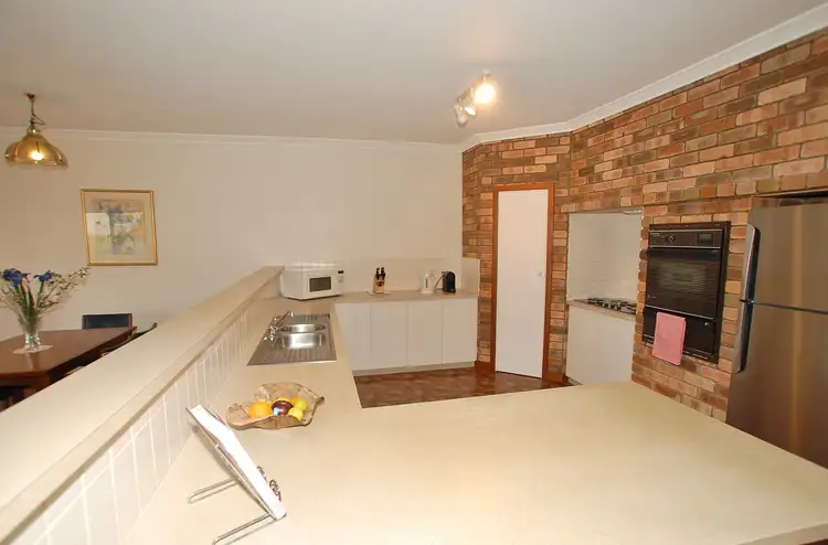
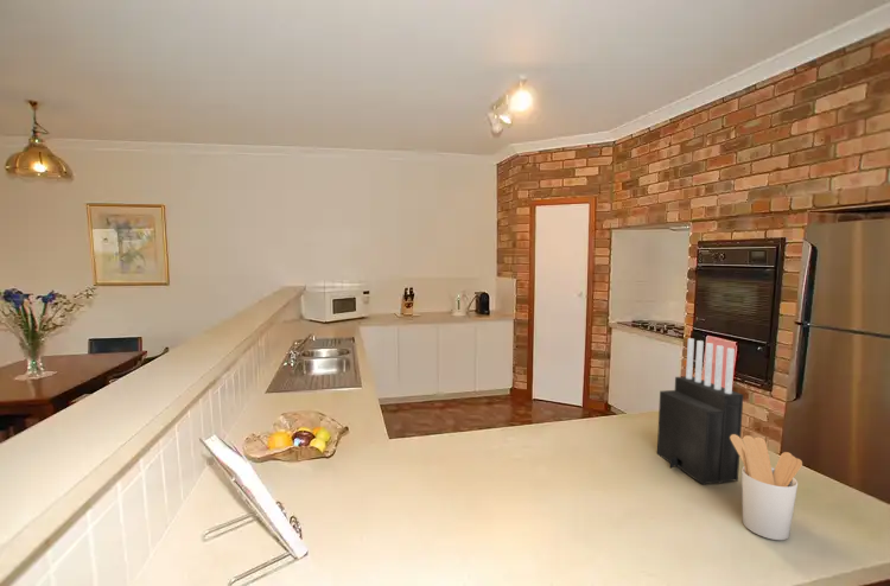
+ utensil holder [730,434,803,541]
+ knife block [656,337,744,486]
